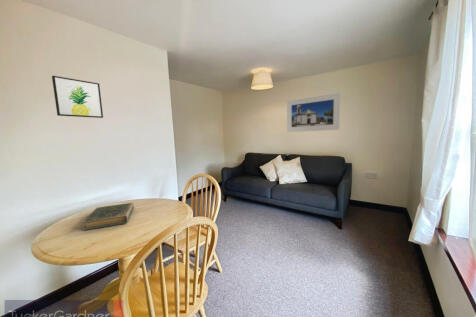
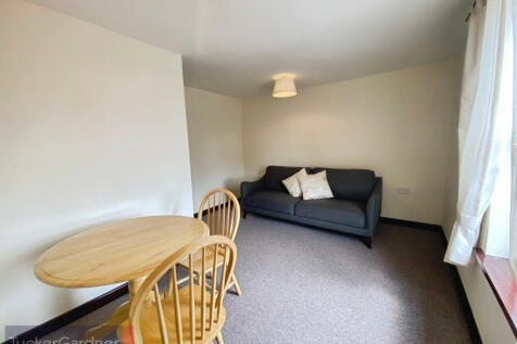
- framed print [286,92,341,133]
- hardback book [81,202,135,231]
- wall art [51,75,104,119]
